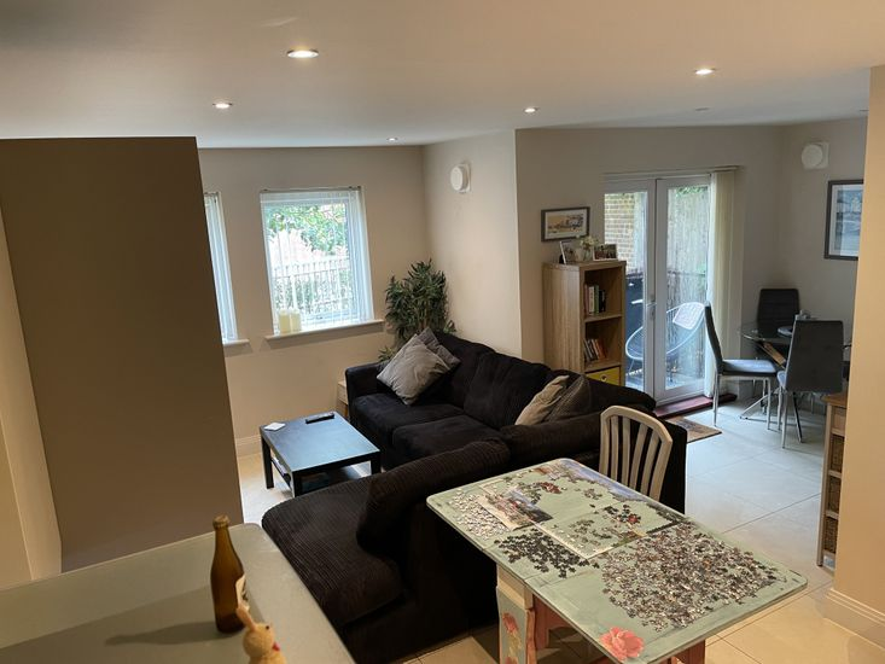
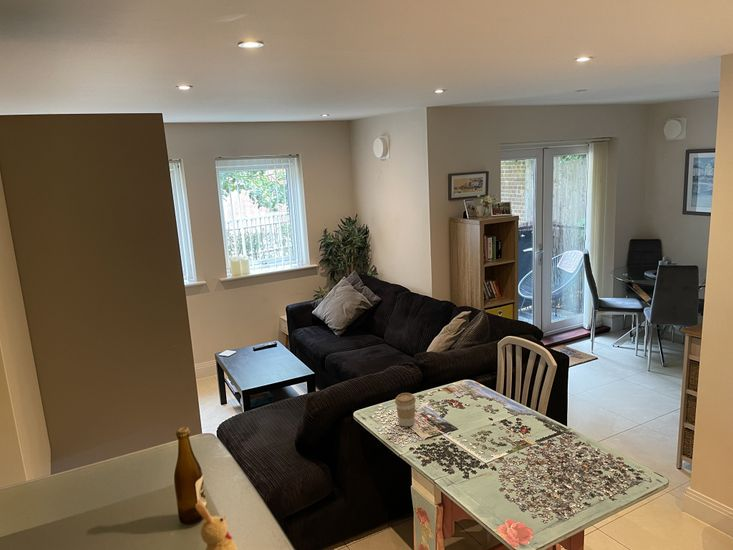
+ coffee cup [394,392,417,427]
